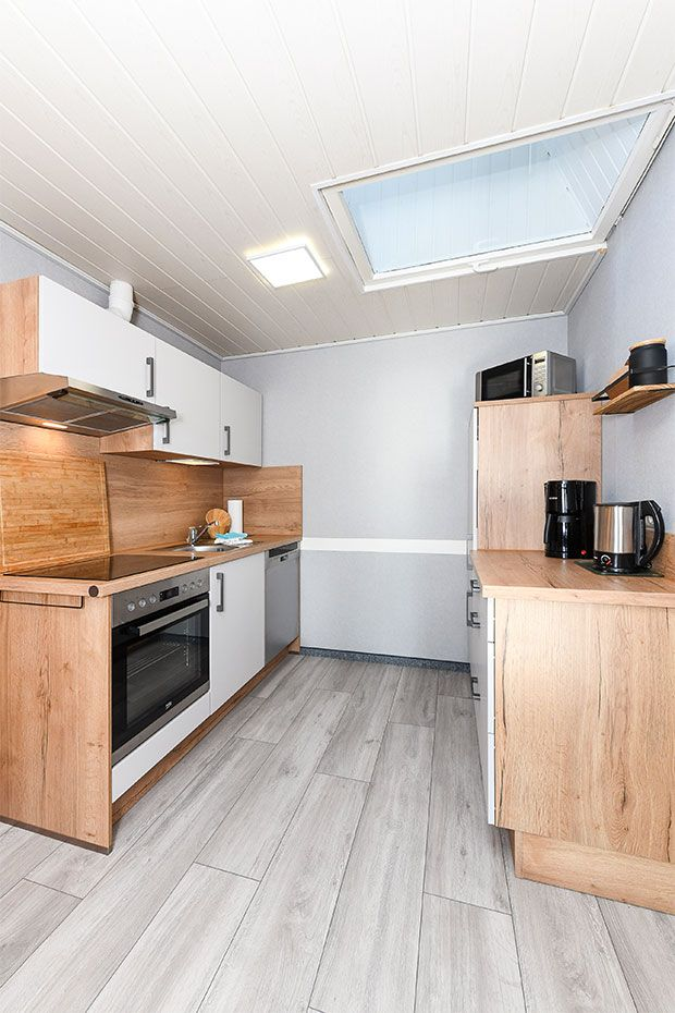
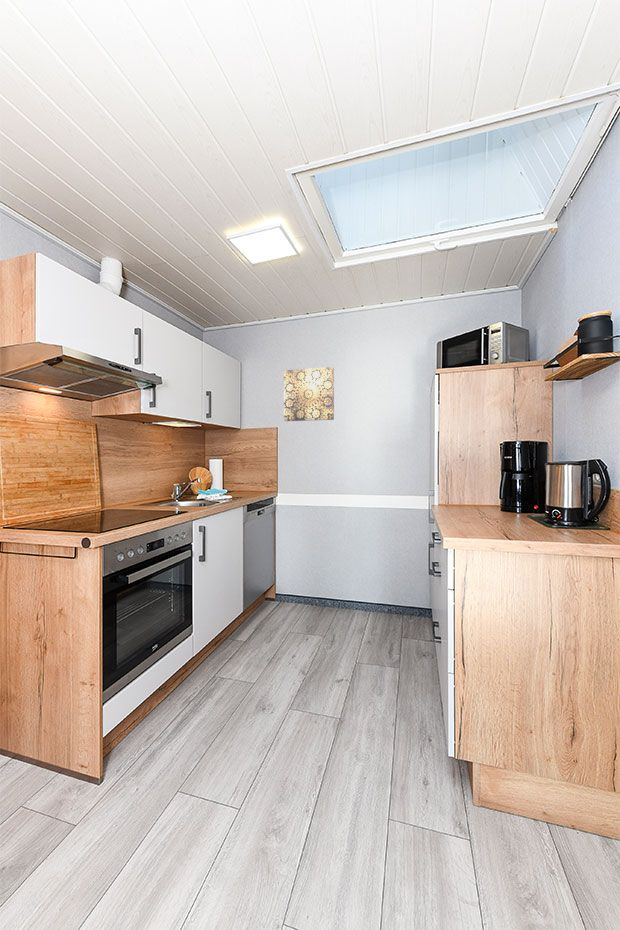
+ wall art [283,366,335,422]
